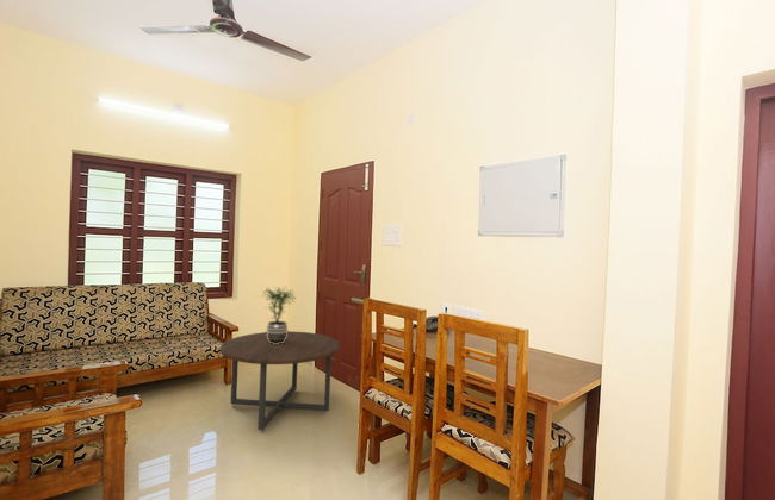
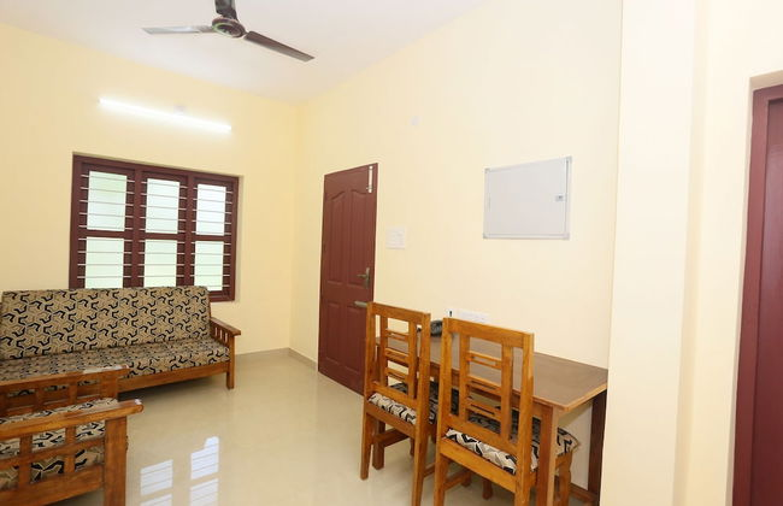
- potted plant [259,286,298,344]
- coffee table [219,330,341,433]
